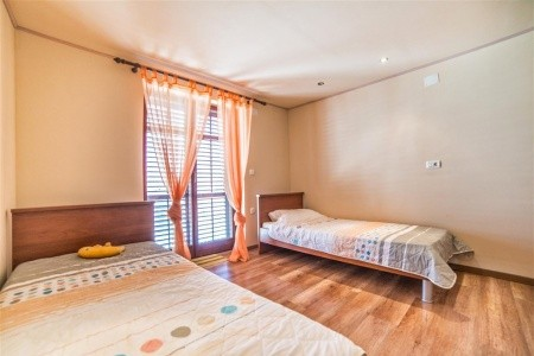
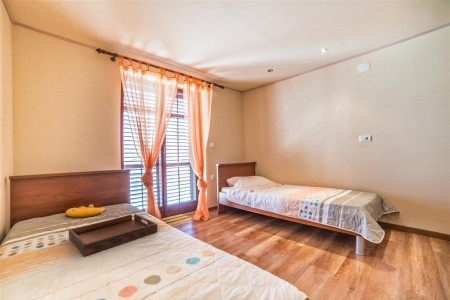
+ serving tray [68,213,158,257]
